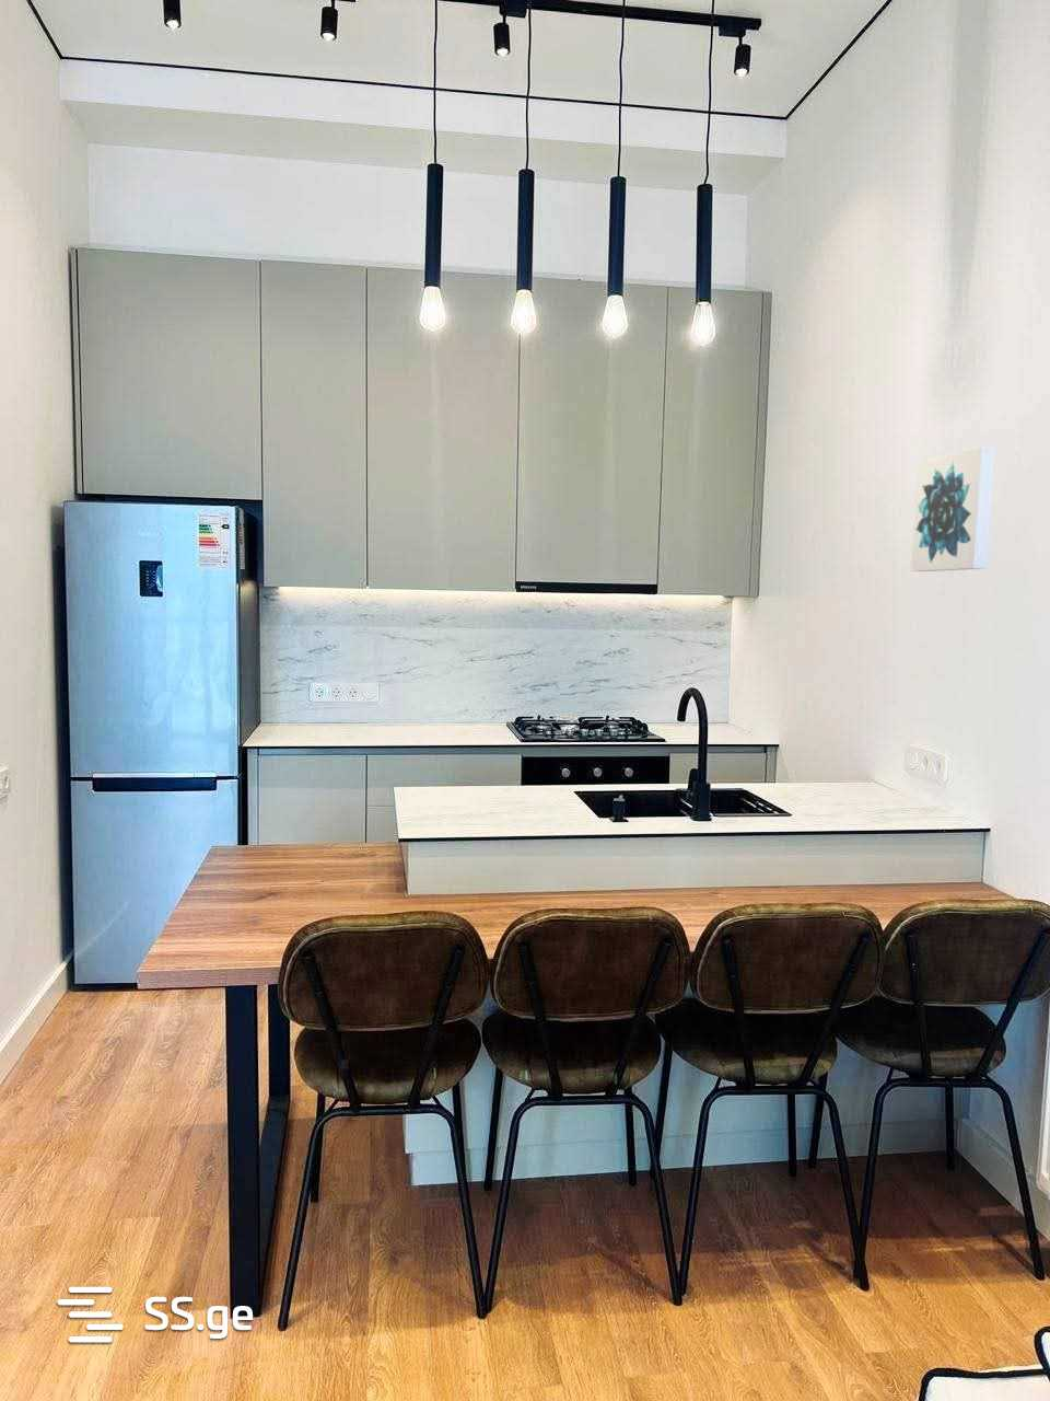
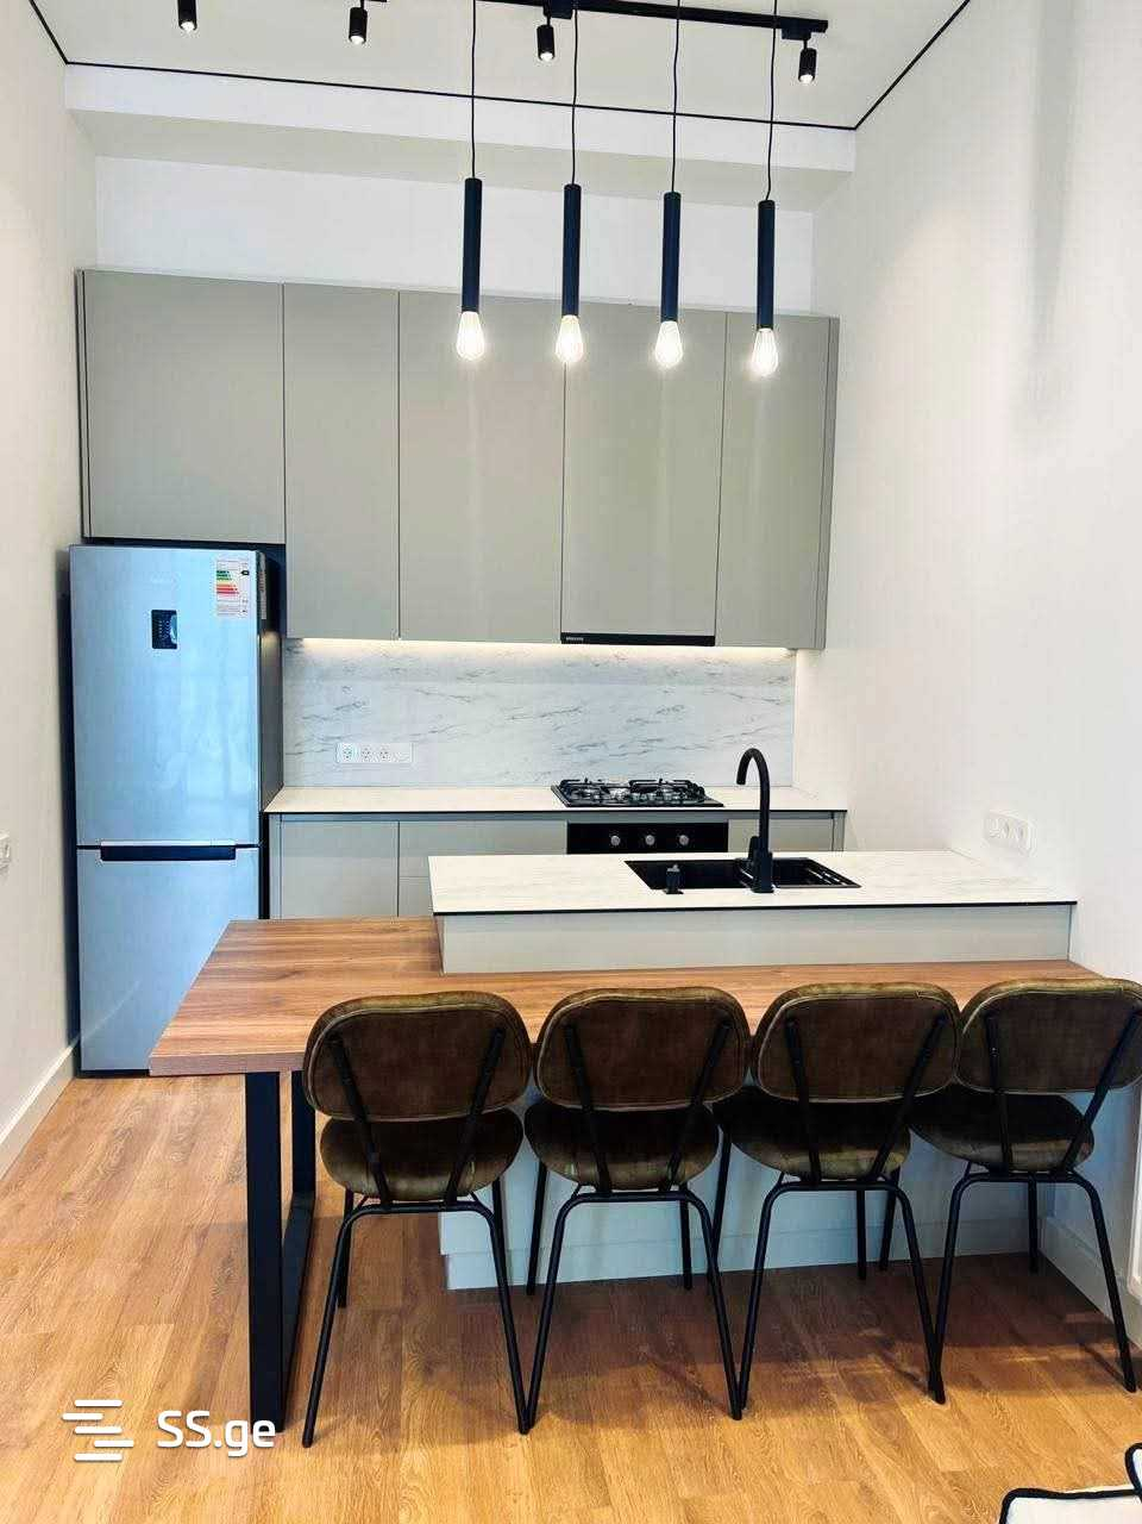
- wall art [910,446,996,573]
